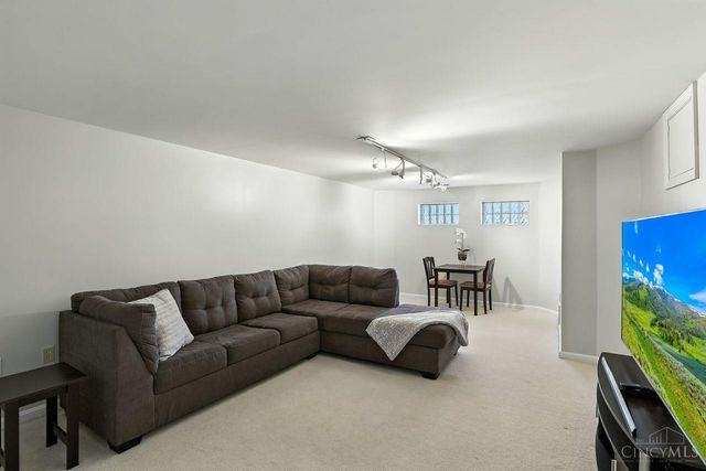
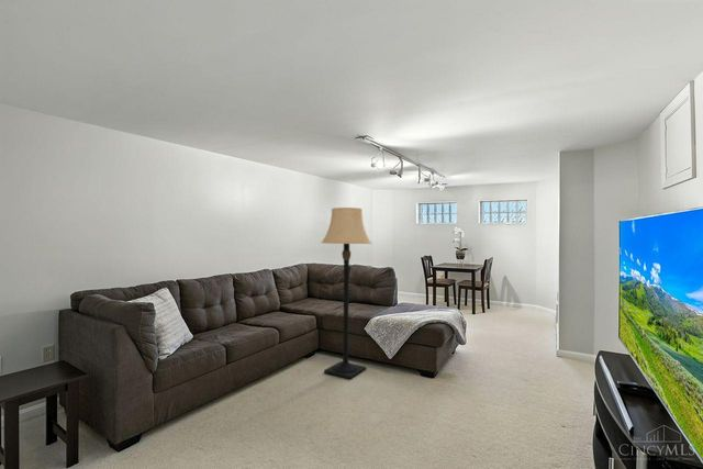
+ lamp [320,206,373,380]
